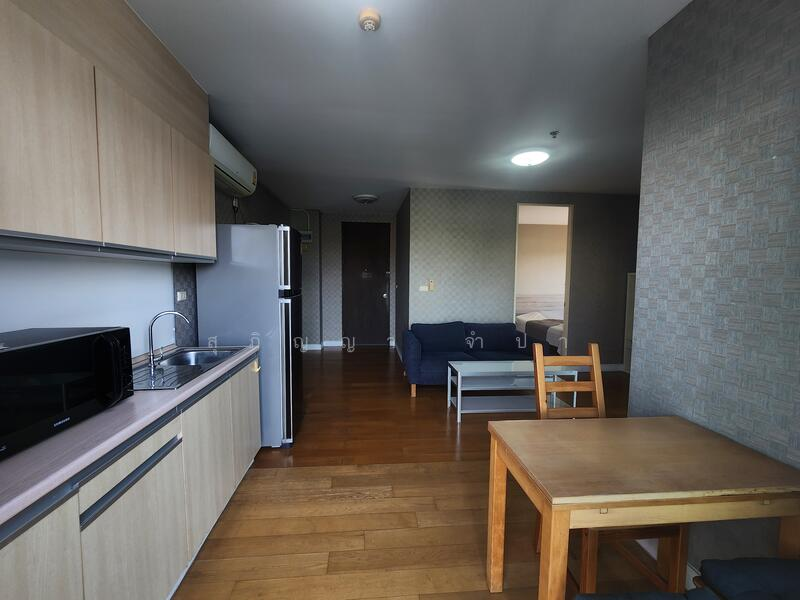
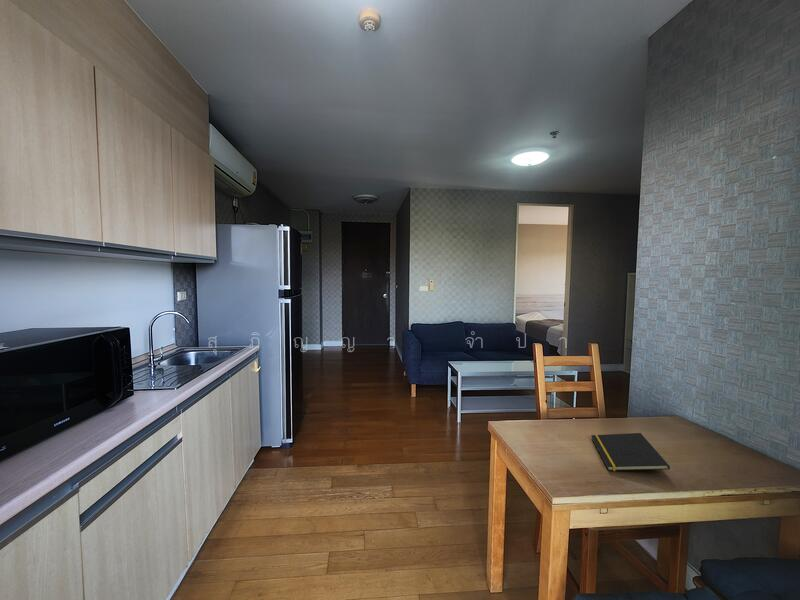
+ notepad [590,432,671,472]
